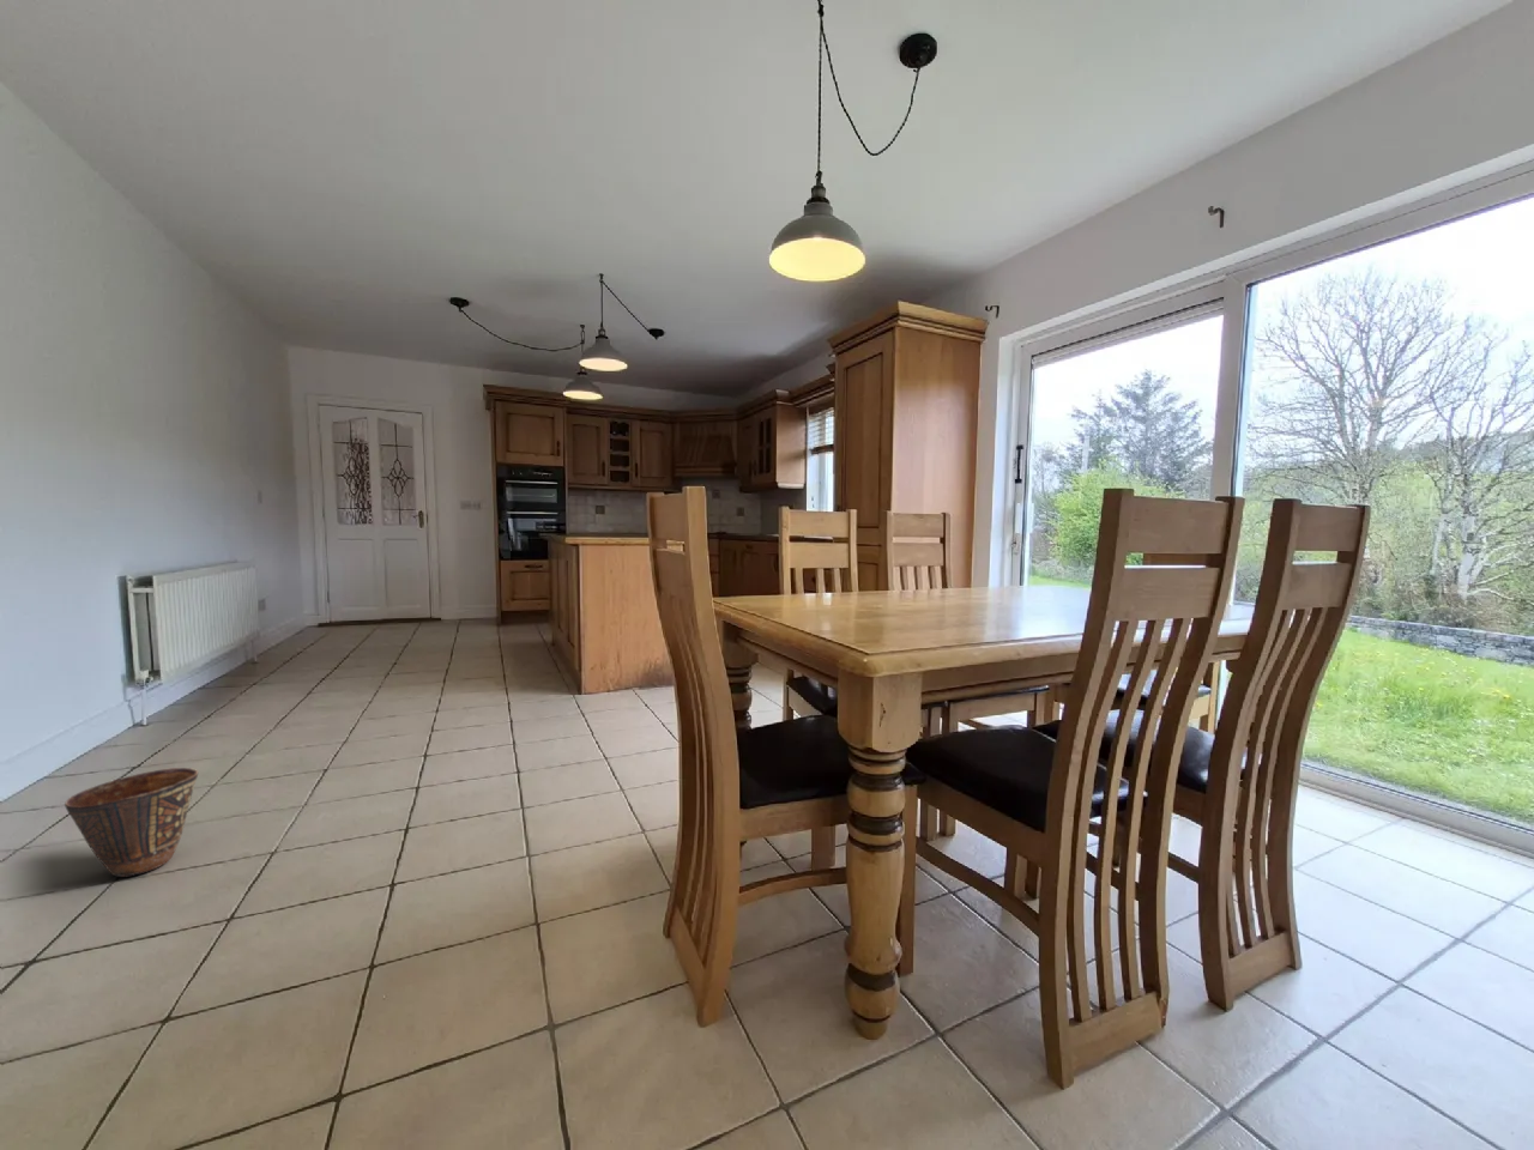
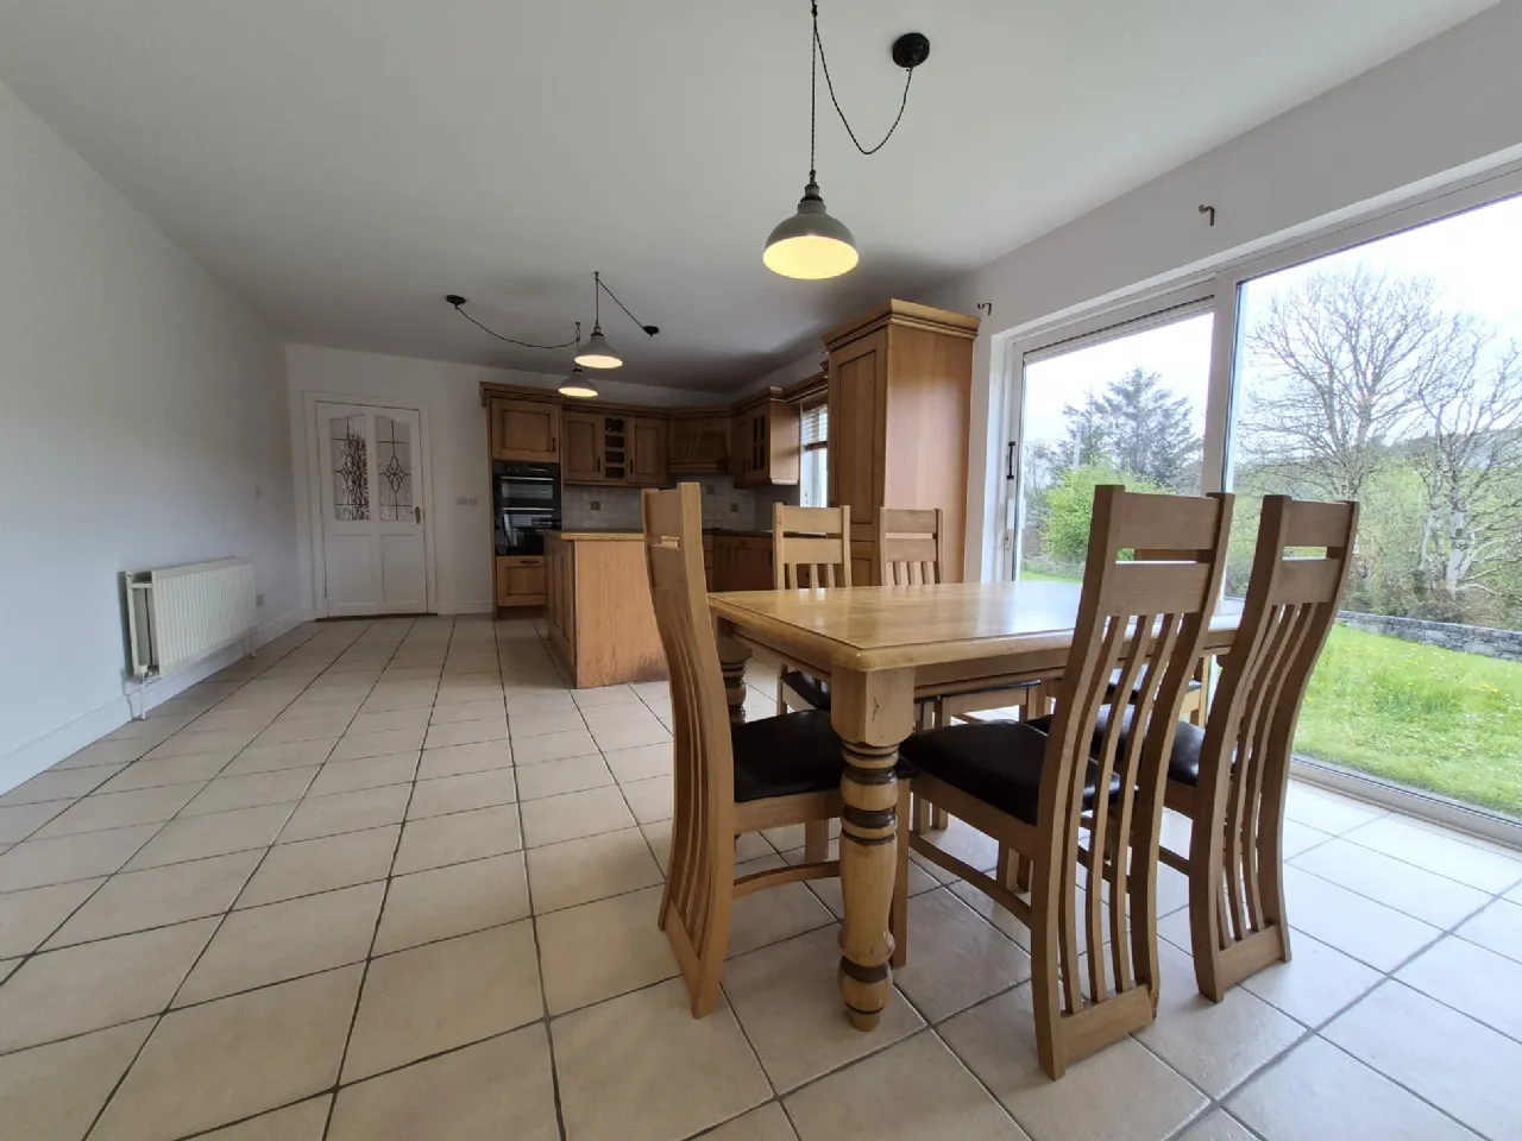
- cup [64,767,199,878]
